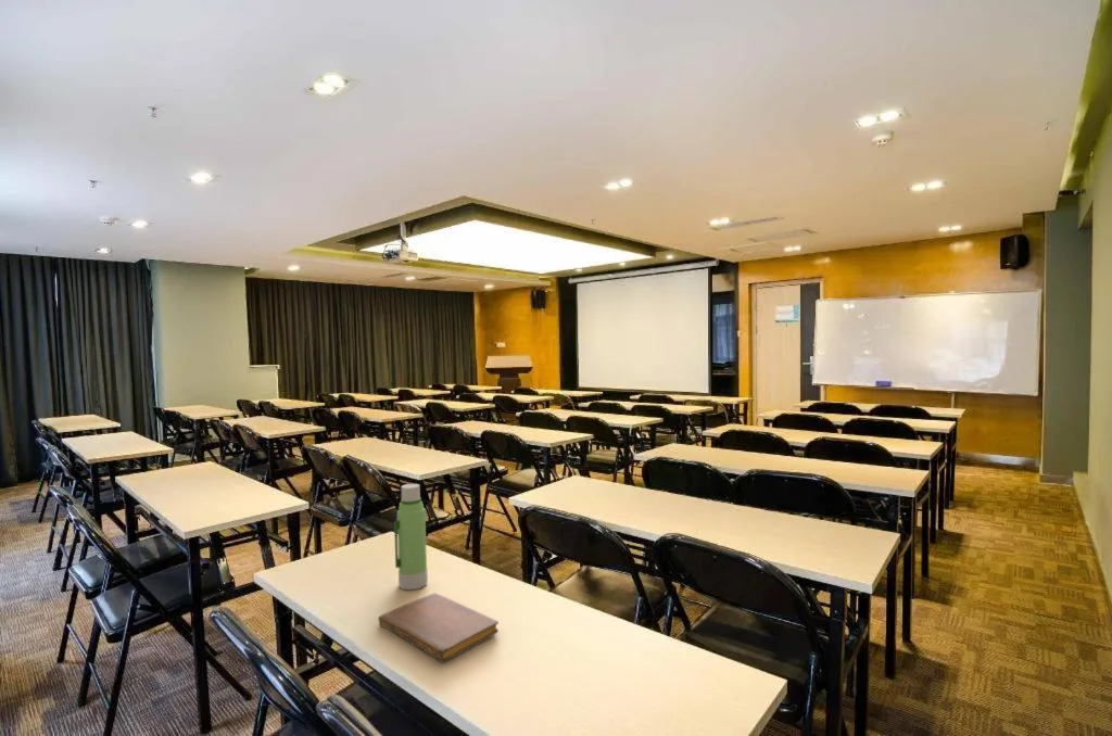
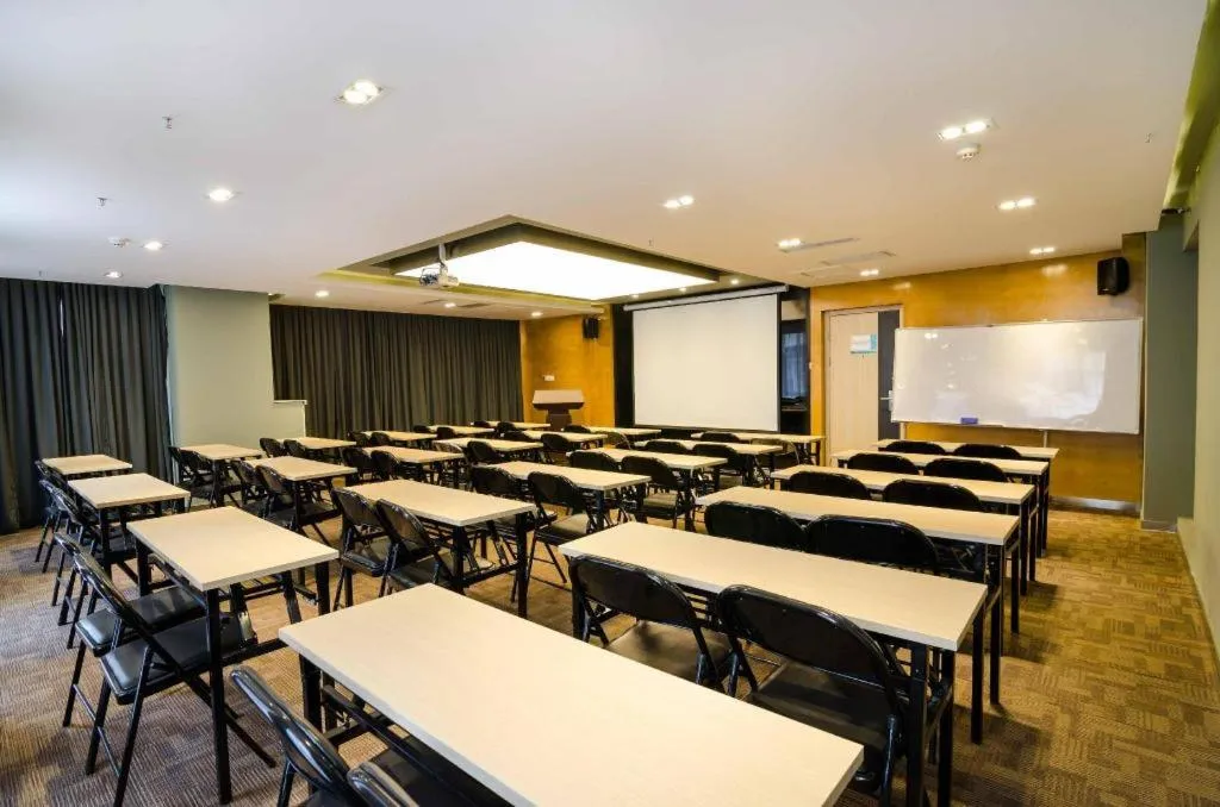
- water bottle [393,483,429,591]
- notebook [378,592,500,663]
